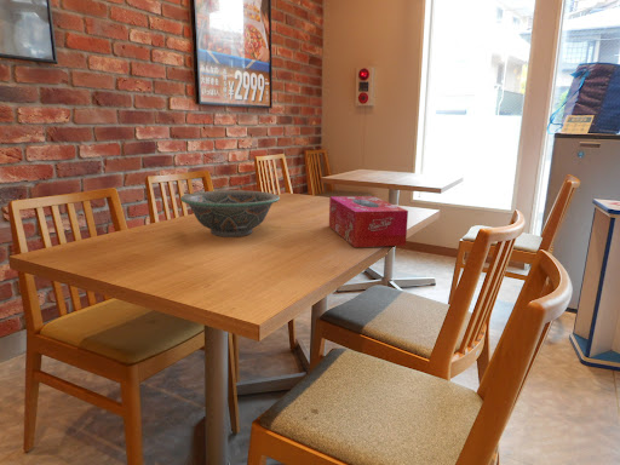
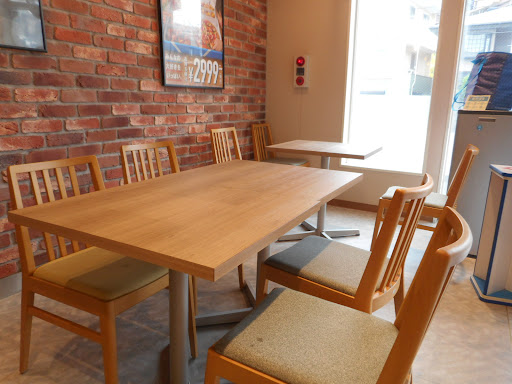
- tissue box [328,195,409,248]
- decorative bowl [179,189,281,239]
